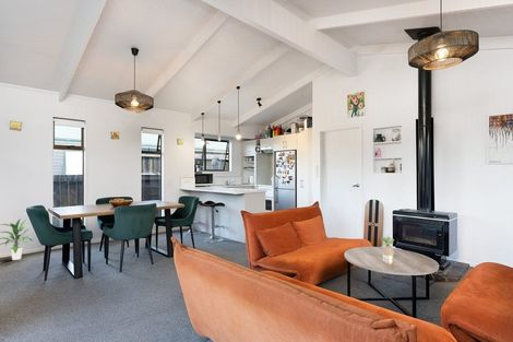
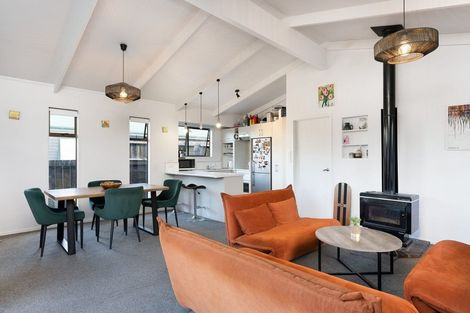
- indoor plant [0,217,34,261]
